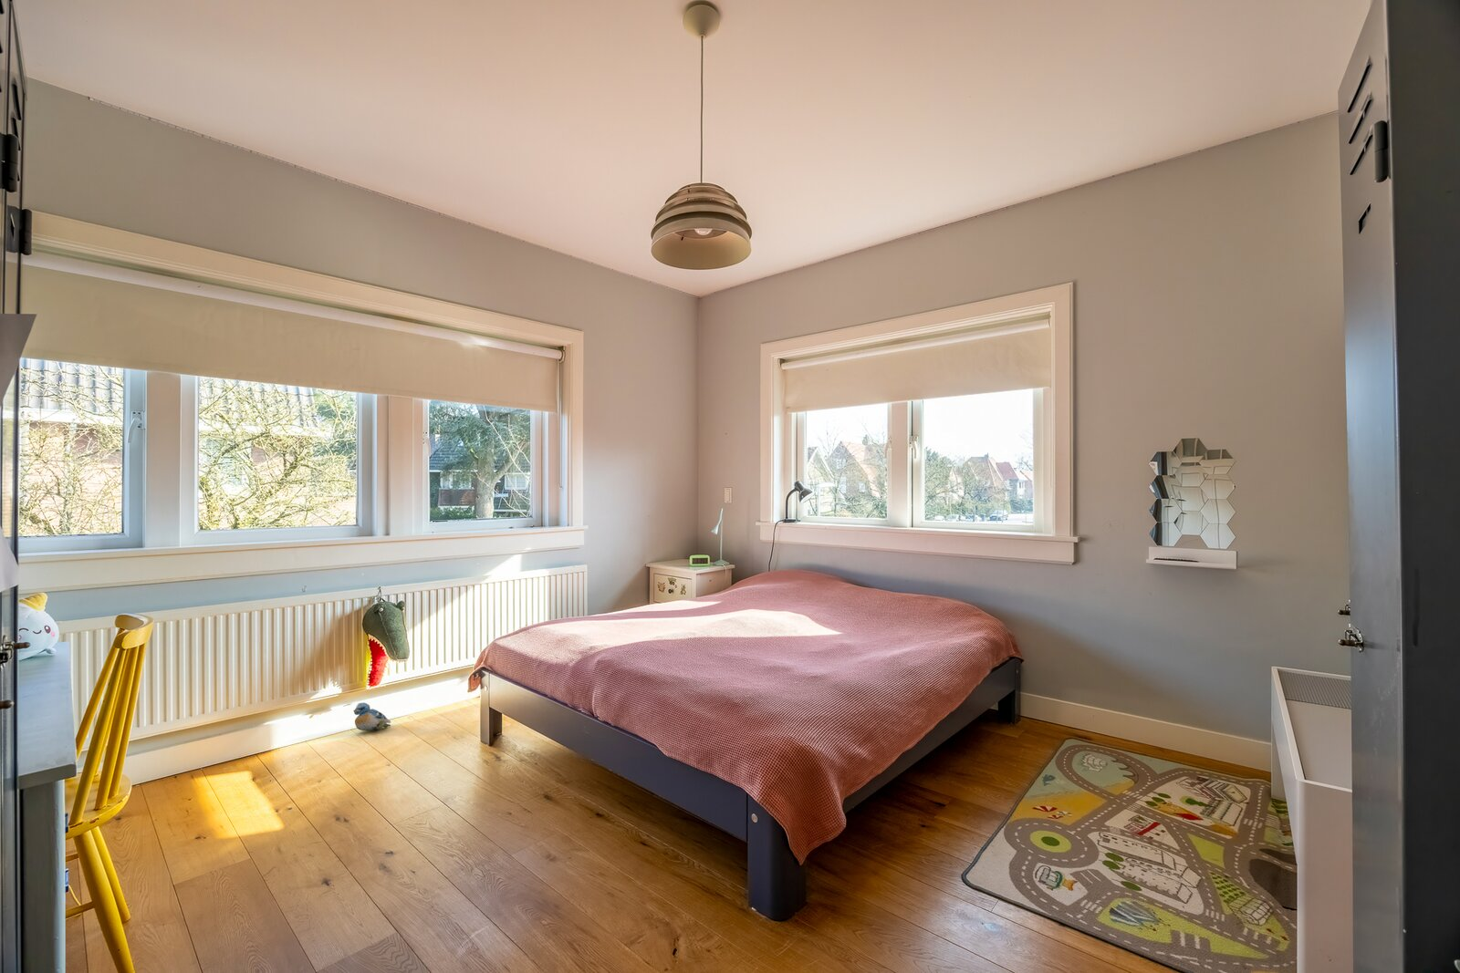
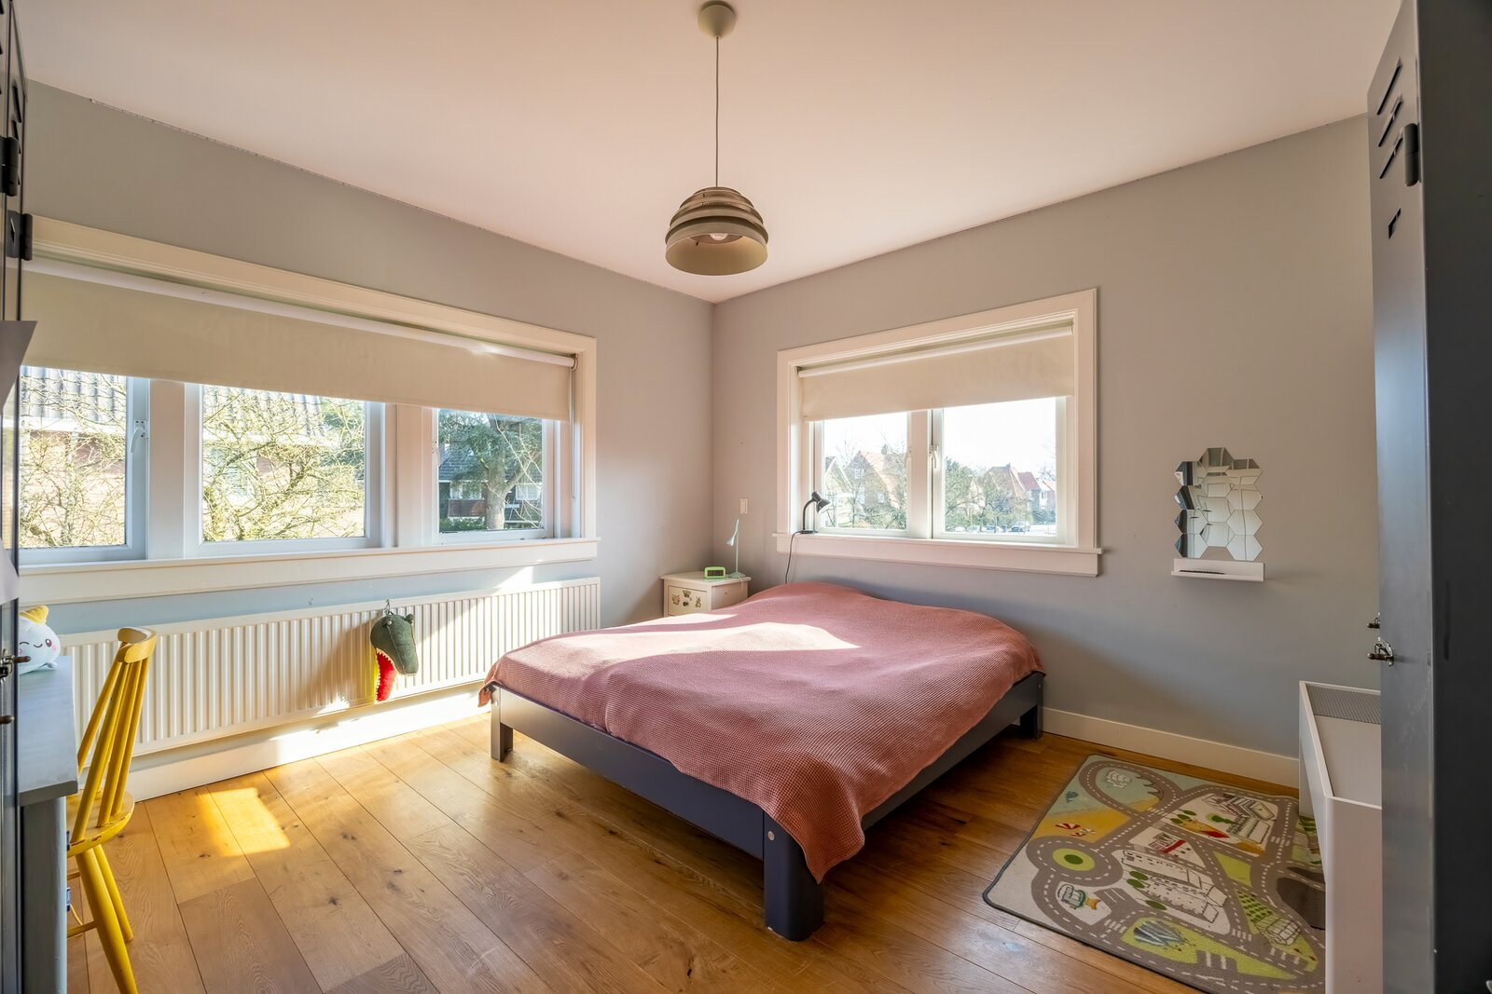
- plush toy [352,703,391,731]
